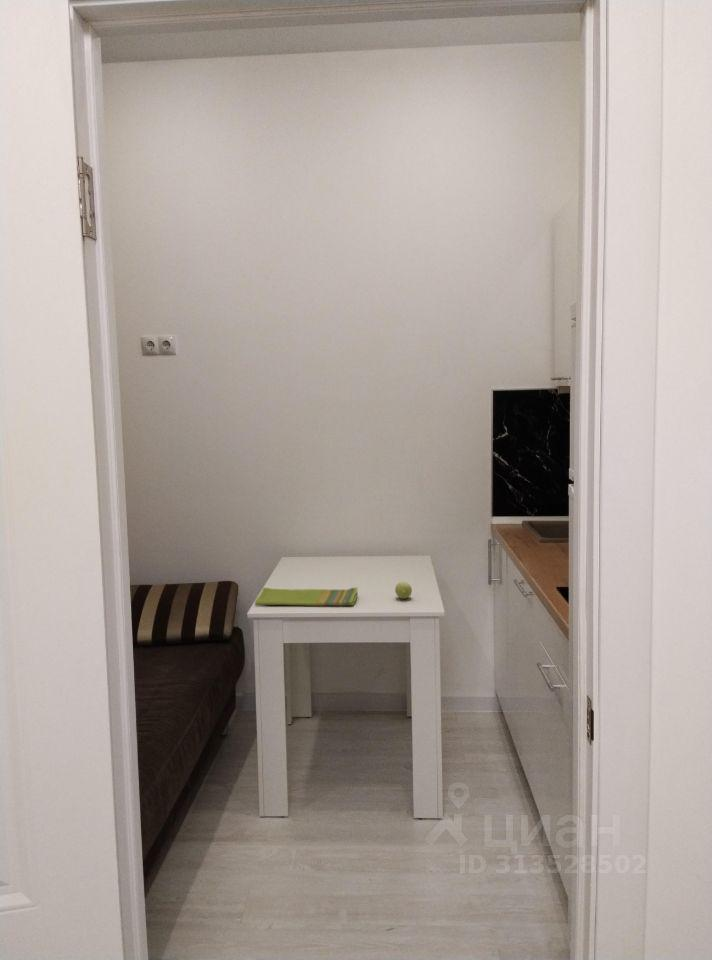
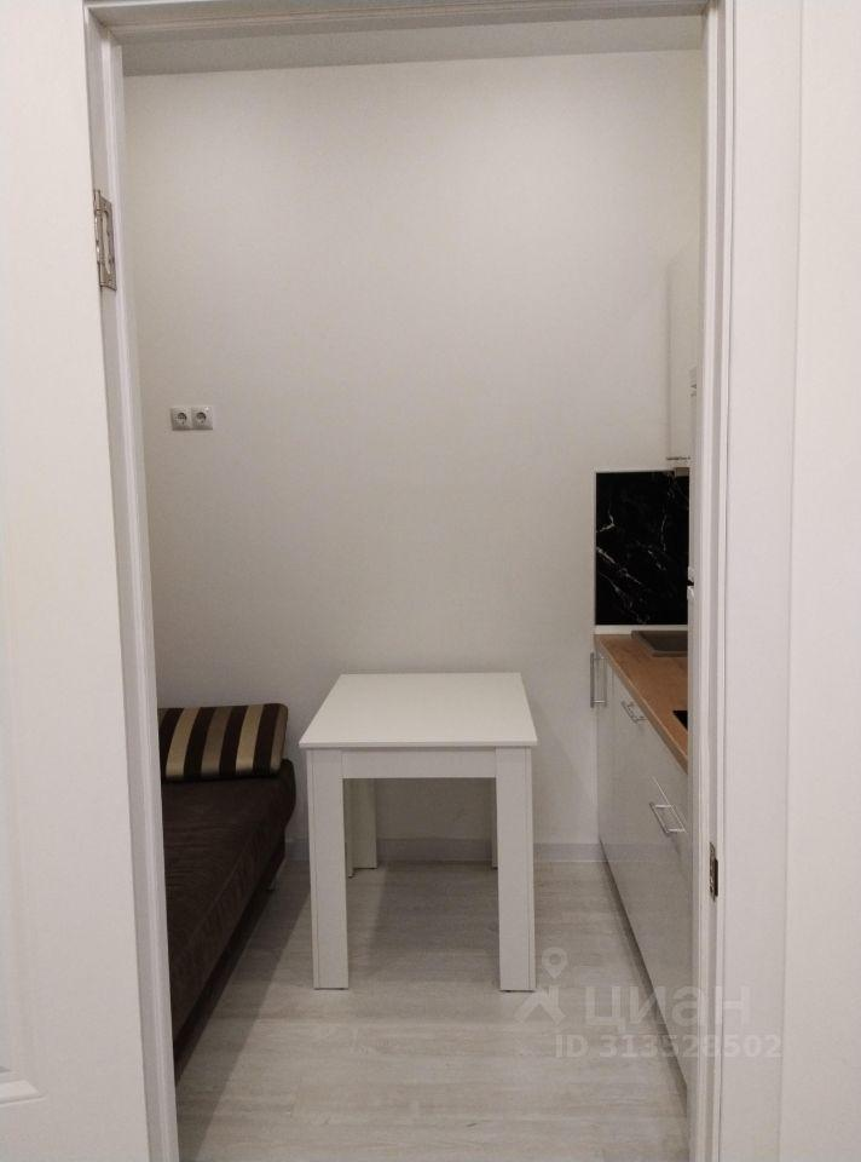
- dish towel [254,586,359,607]
- fruit [394,581,413,600]
